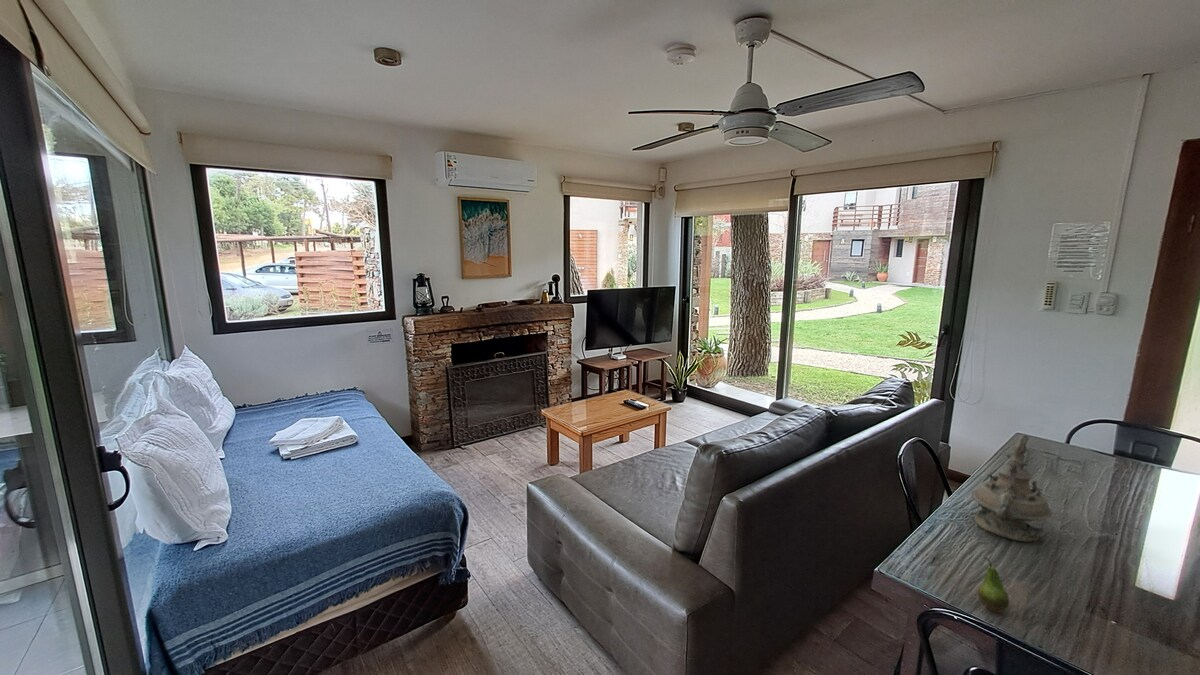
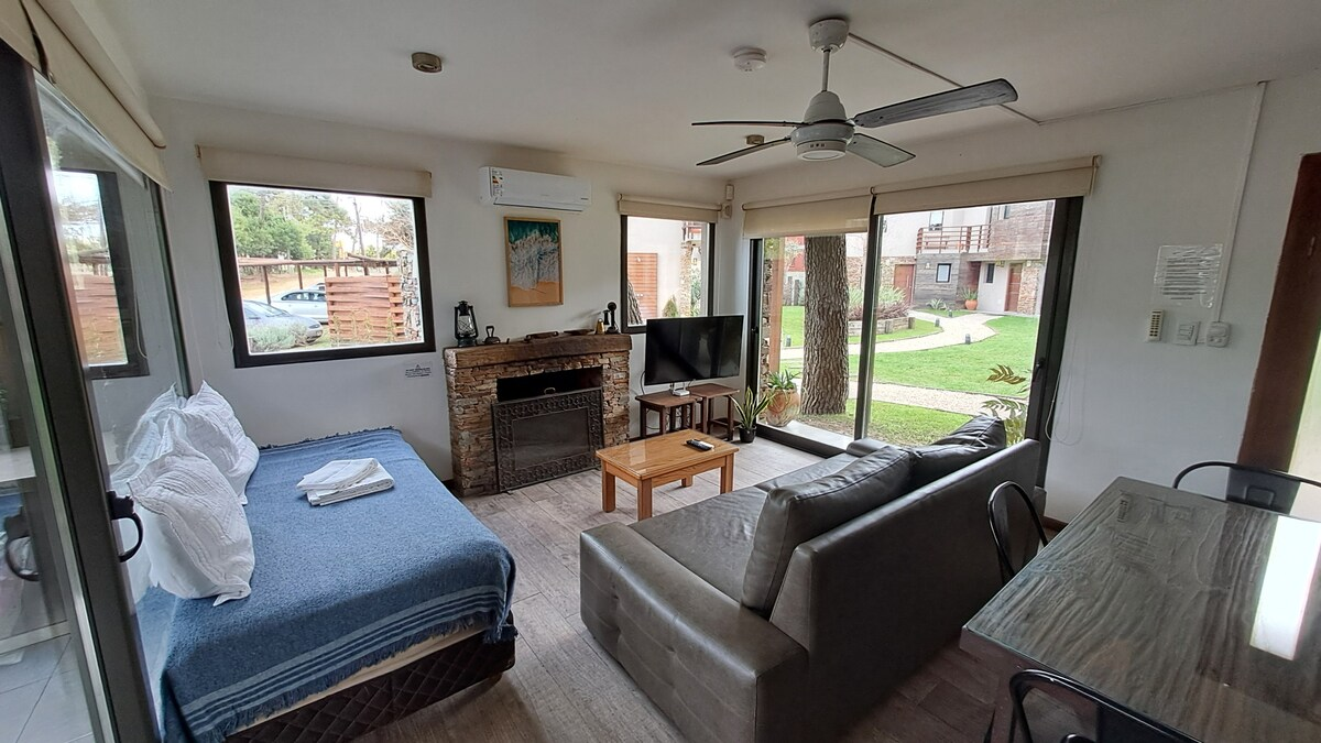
- teapot [970,433,1054,543]
- fruit [977,556,1010,614]
